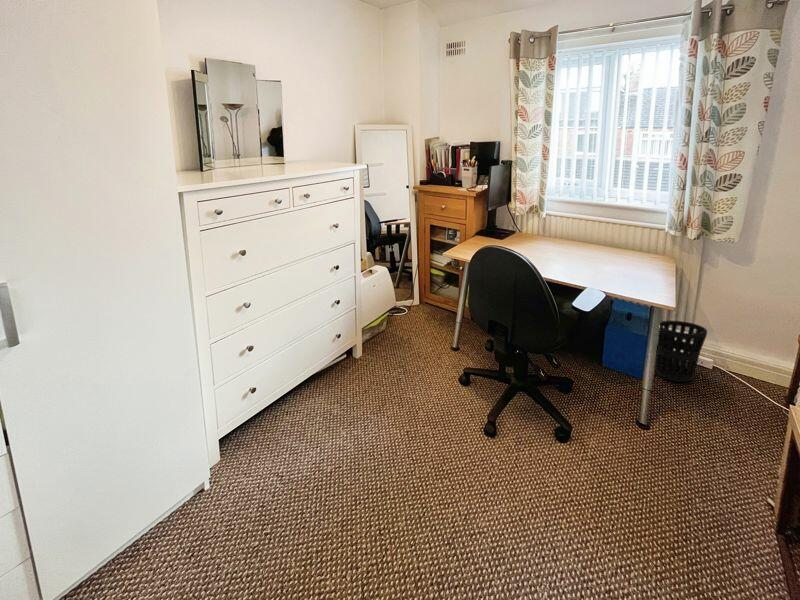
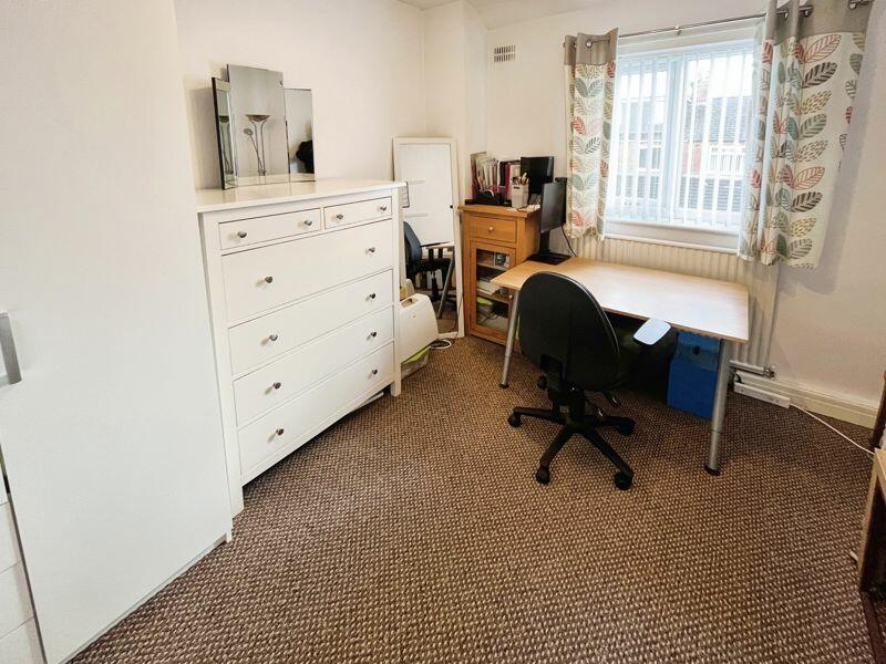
- wastebasket [655,320,708,383]
